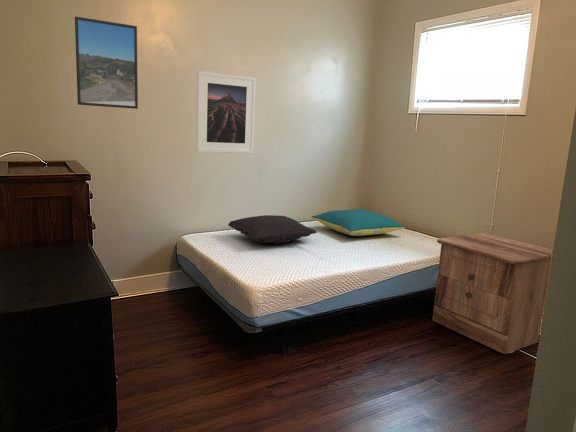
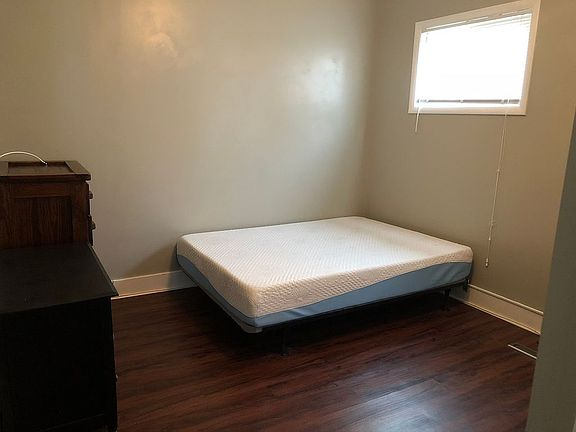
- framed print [195,70,257,154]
- pillow [227,214,318,245]
- nightstand [432,232,552,355]
- pillow [311,208,406,237]
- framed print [74,15,139,110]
